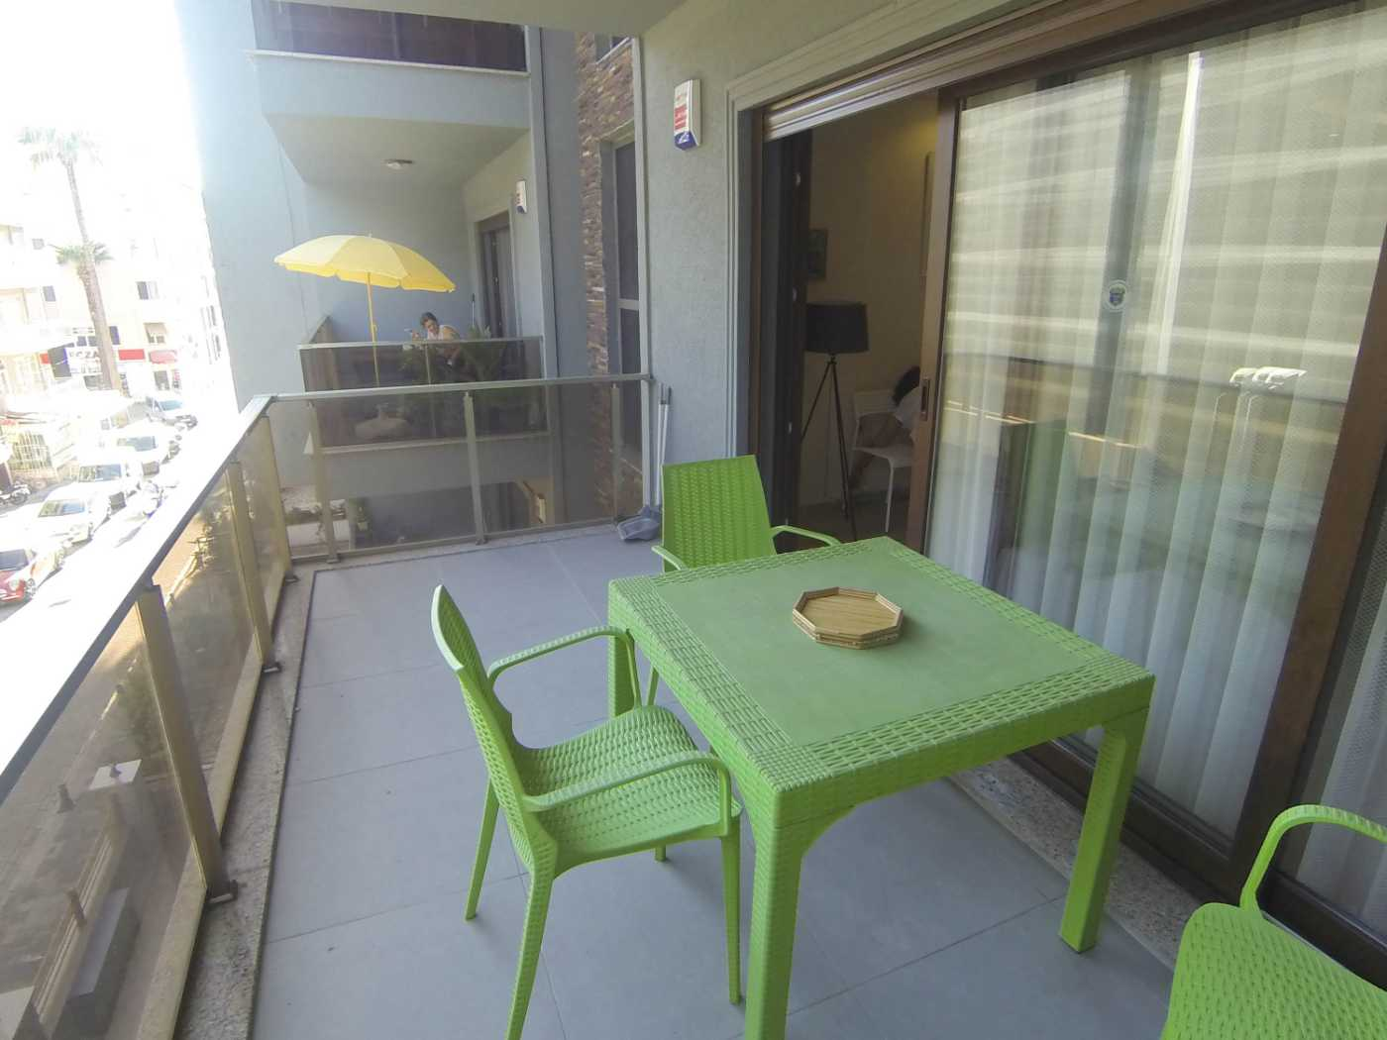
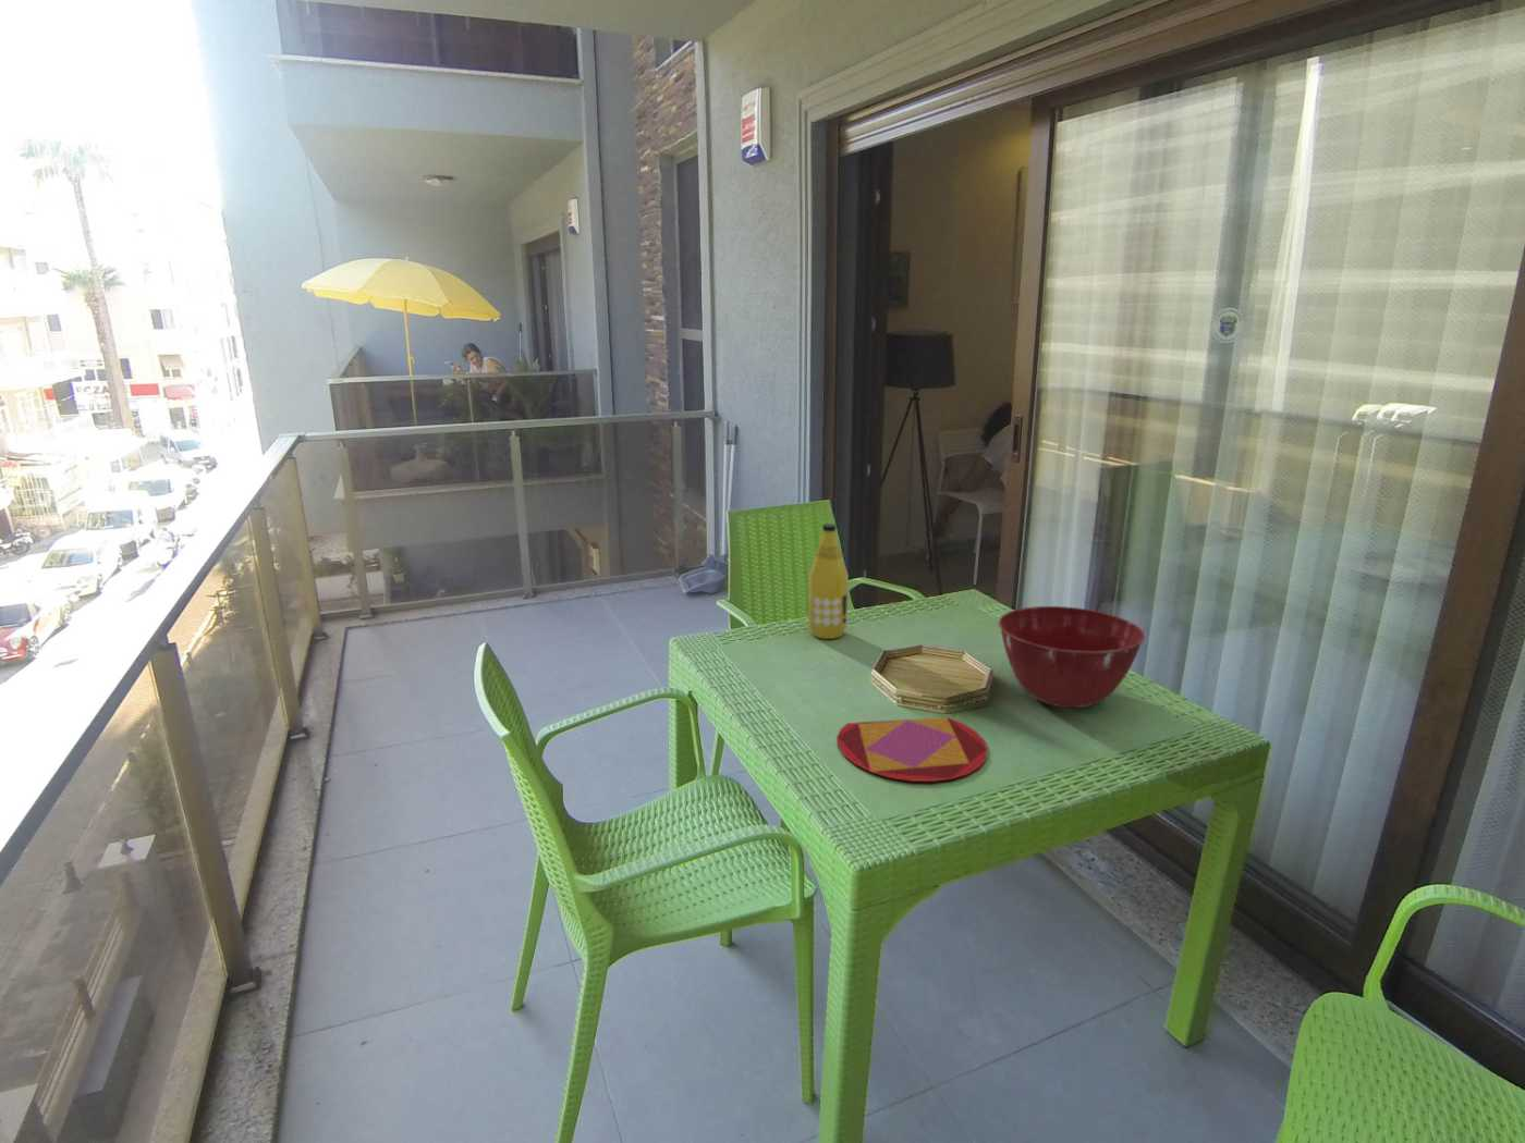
+ mixing bowl [998,605,1146,708]
+ bottle [807,522,850,640]
+ plate [837,717,989,783]
